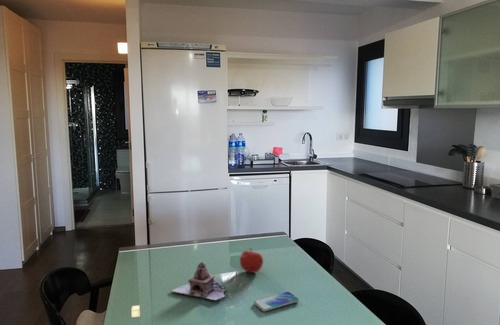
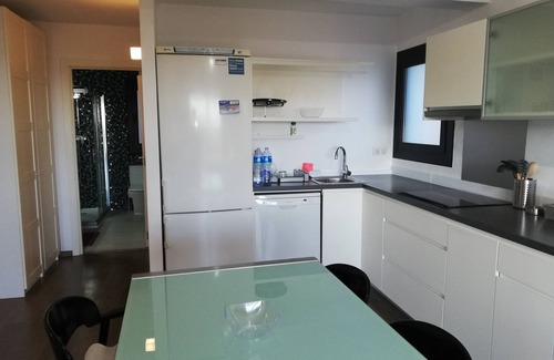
- teapot [171,261,227,301]
- fruit [239,247,264,274]
- smartphone [253,291,300,312]
